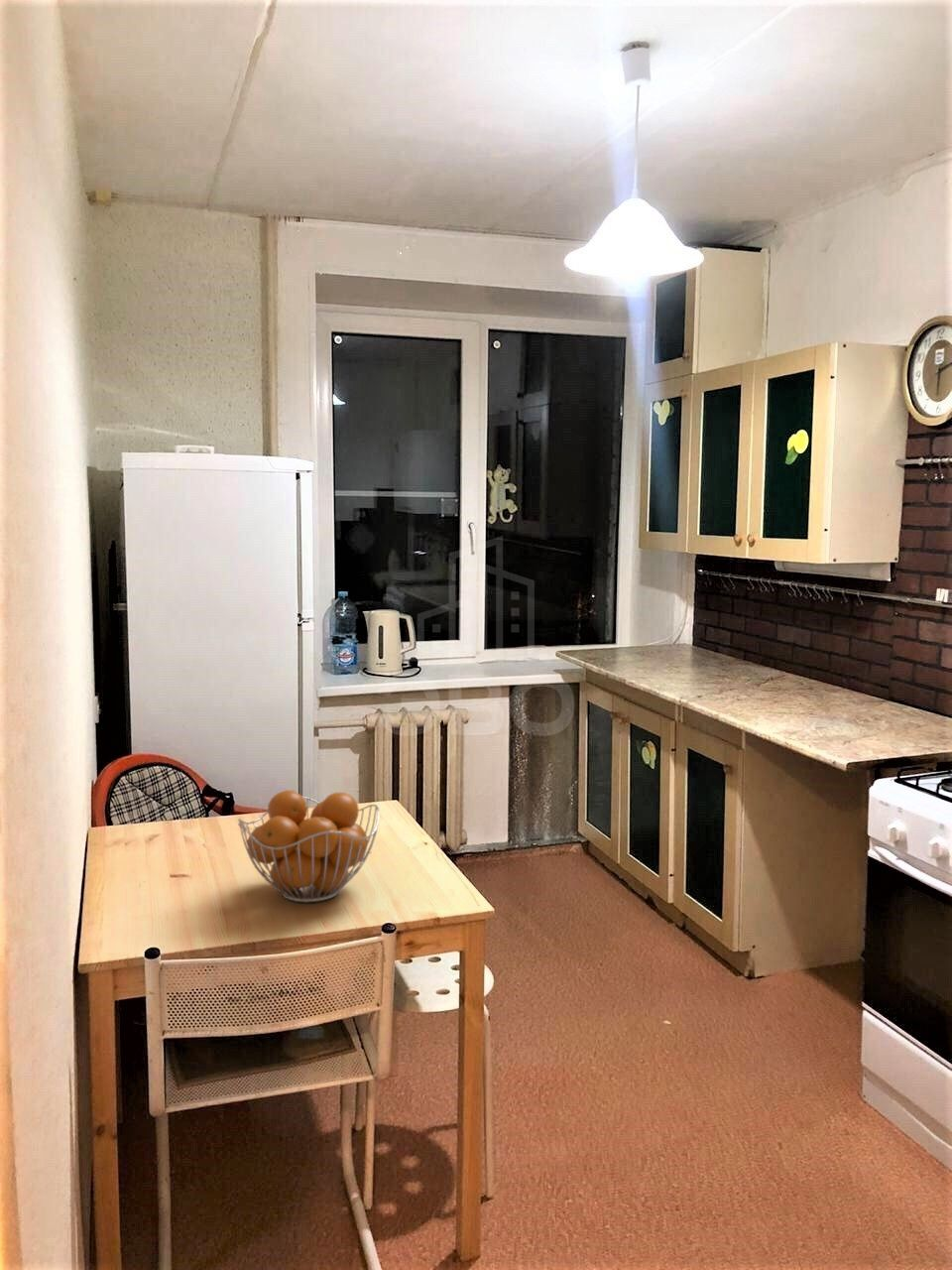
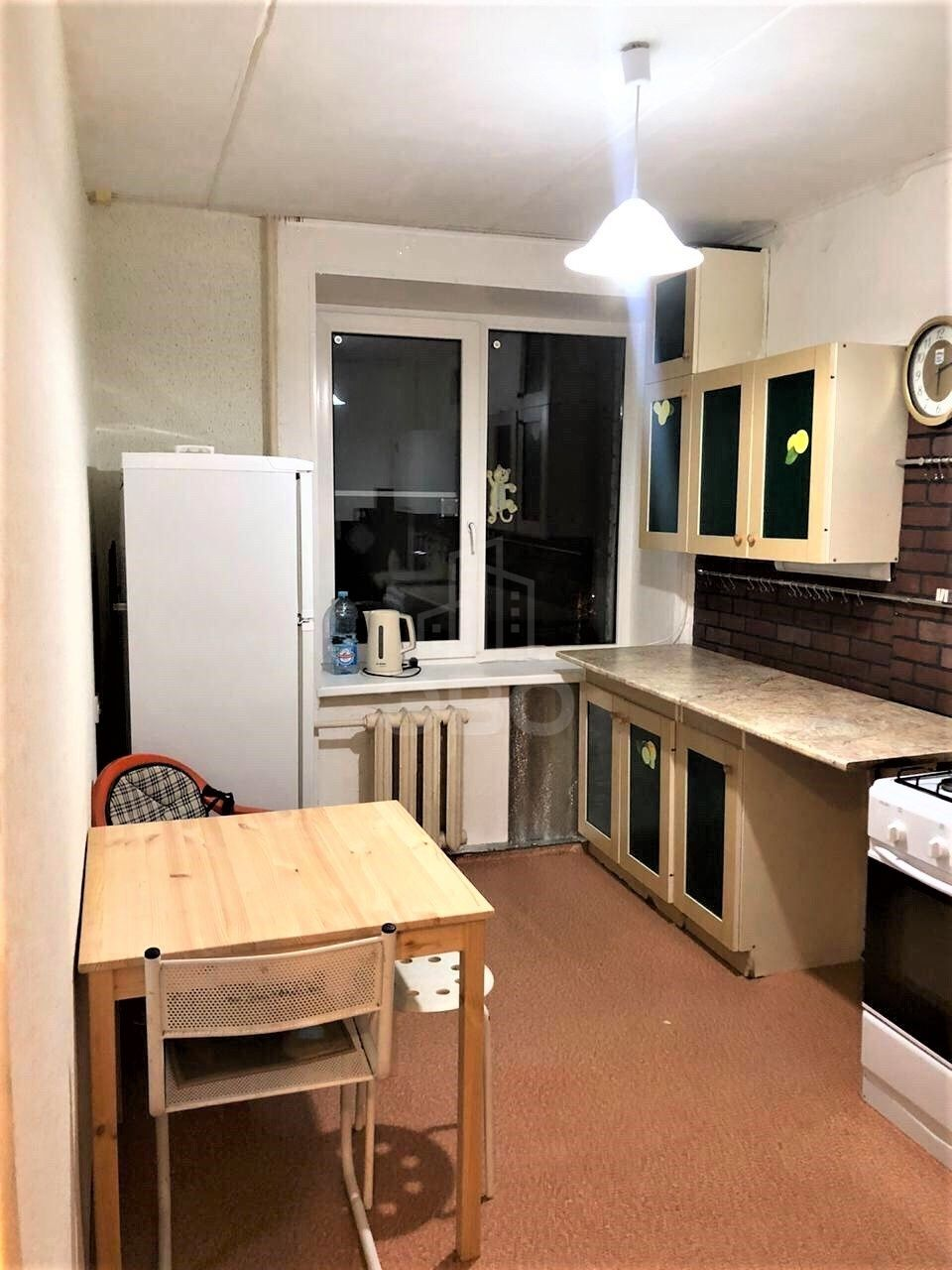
- fruit basket [237,789,381,904]
